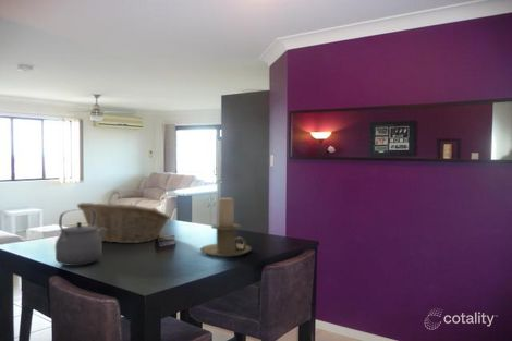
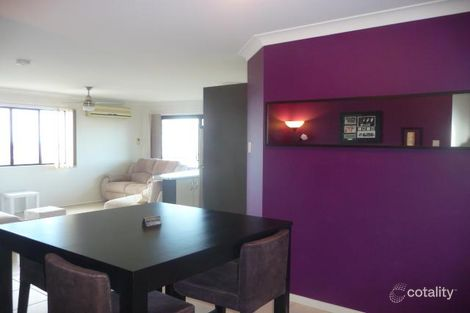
- candle holder [199,197,253,258]
- tea kettle [54,208,106,267]
- fruit basket [76,202,171,244]
